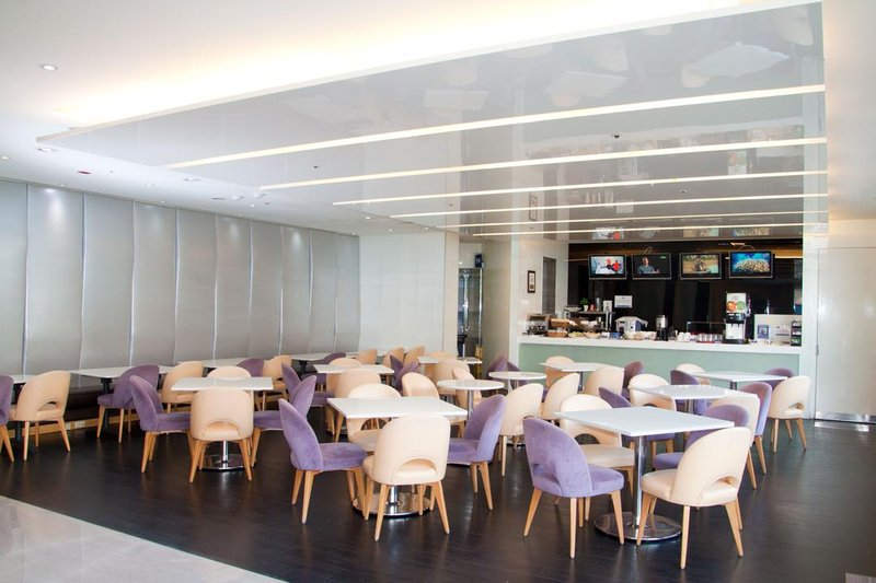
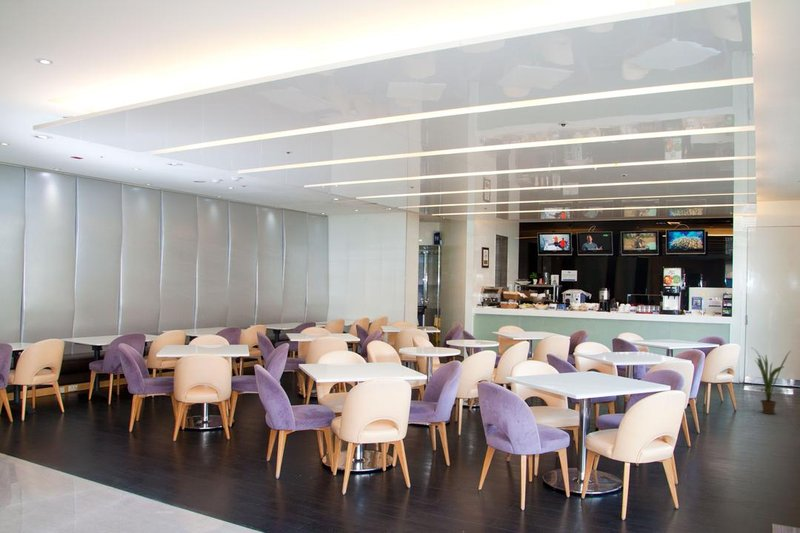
+ house plant [752,347,793,415]
